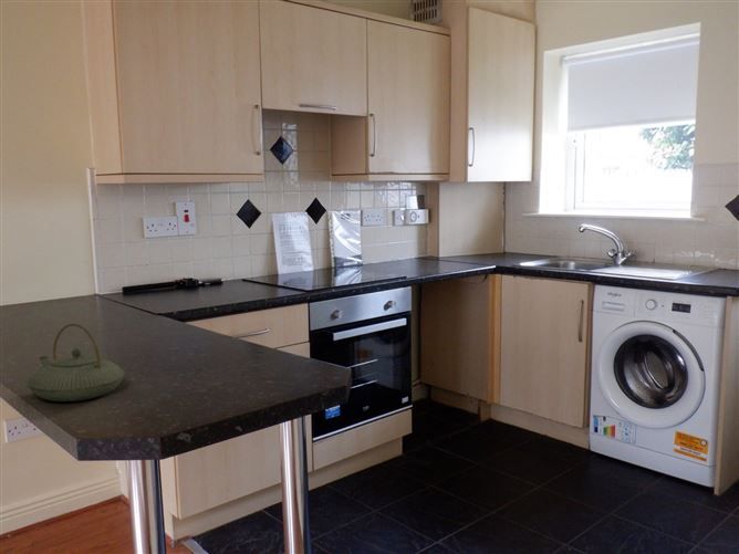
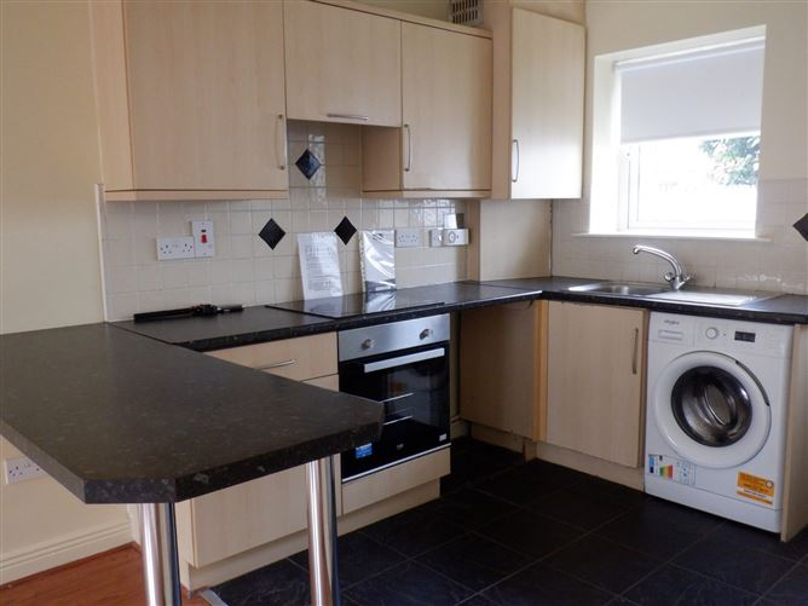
- teapot [27,323,126,403]
